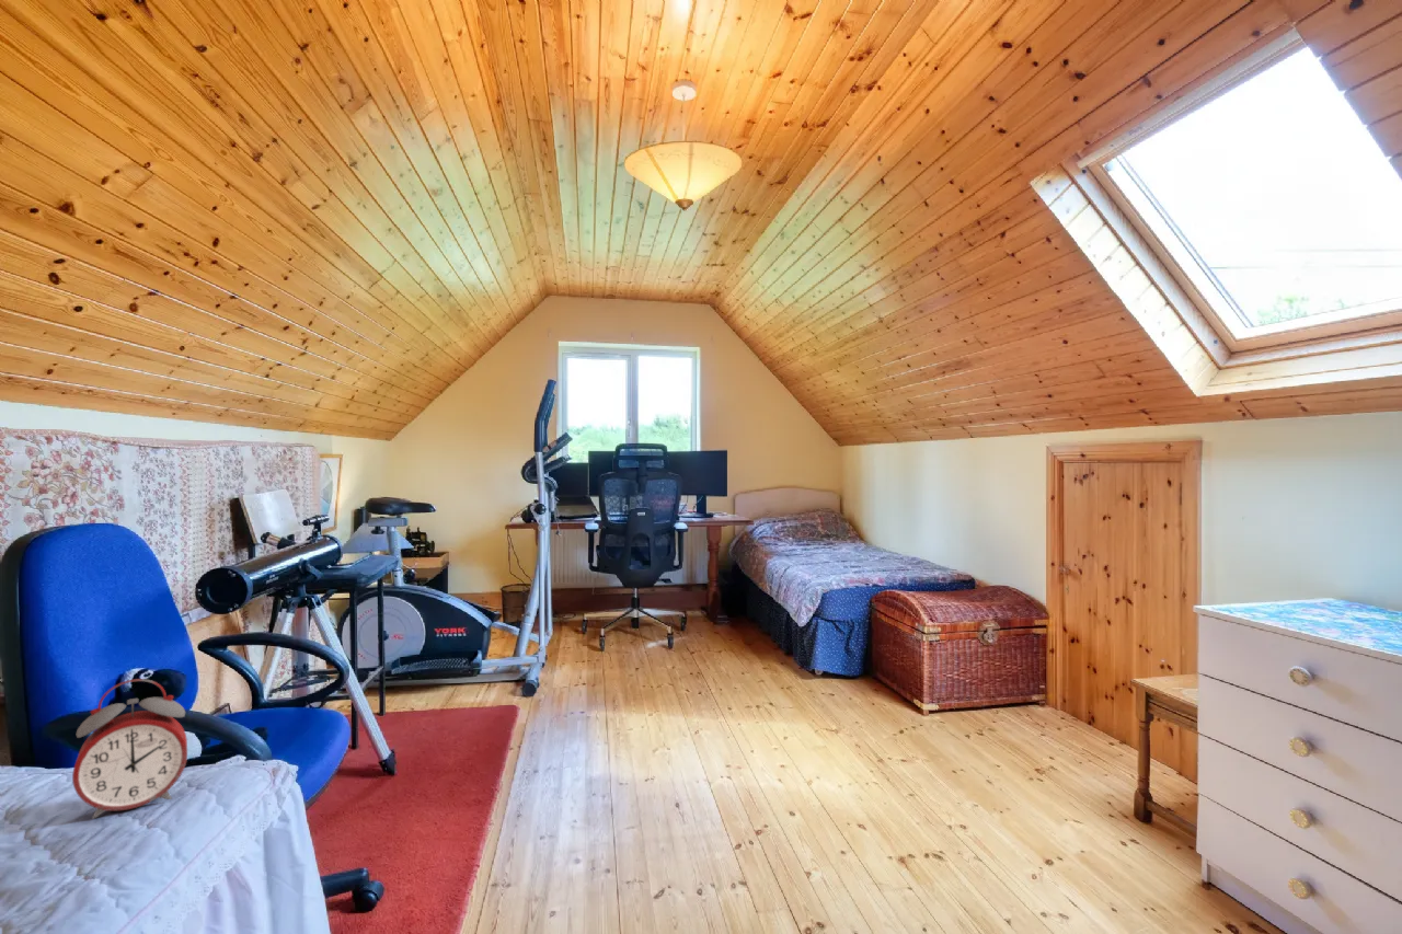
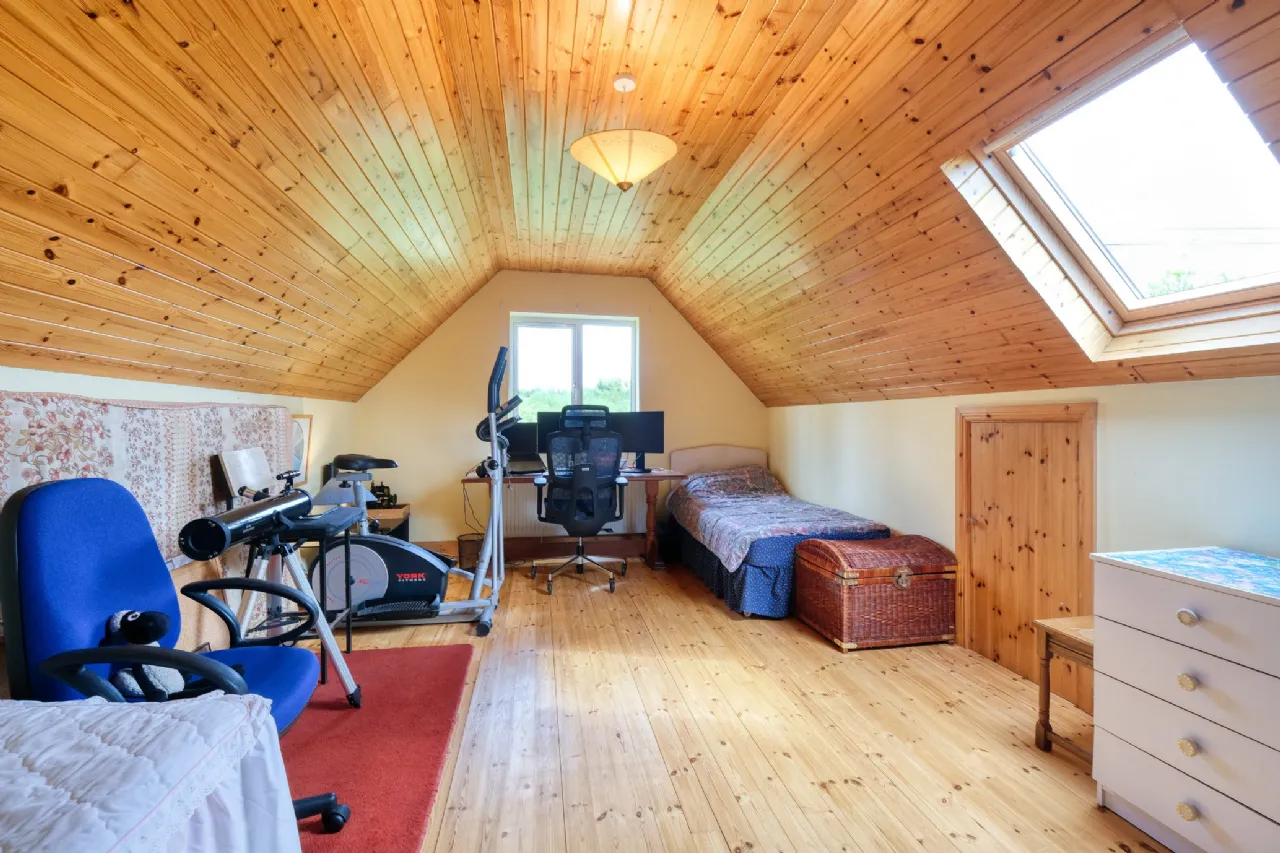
- alarm clock [71,678,188,820]
